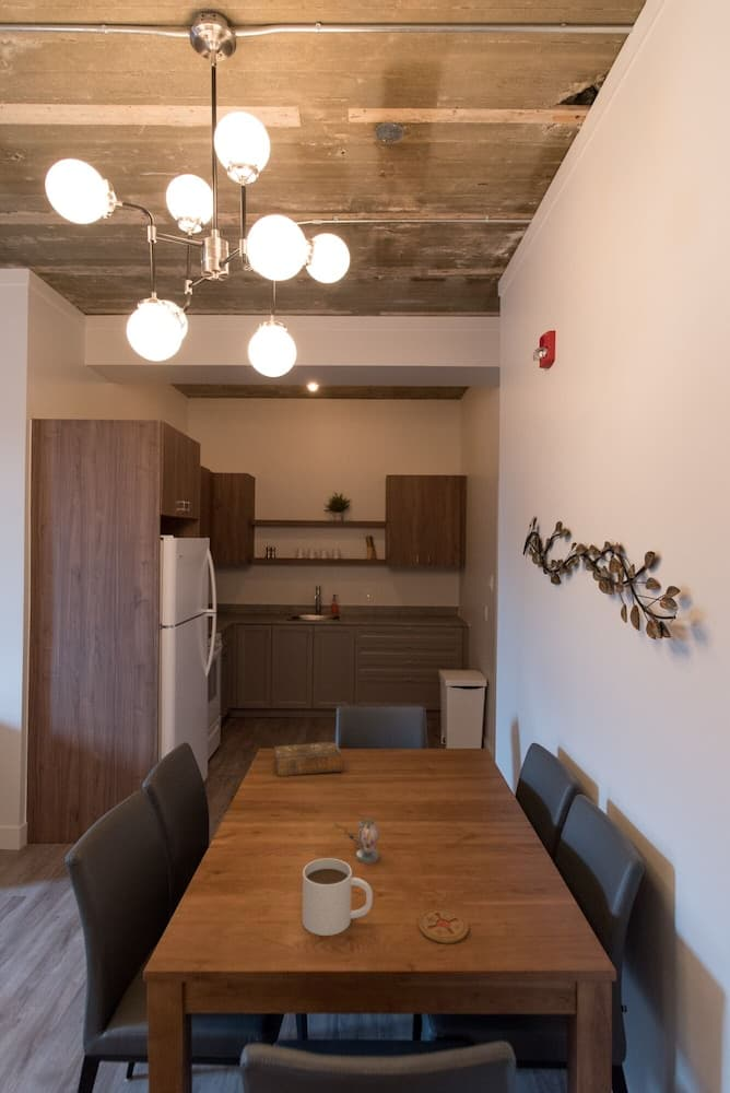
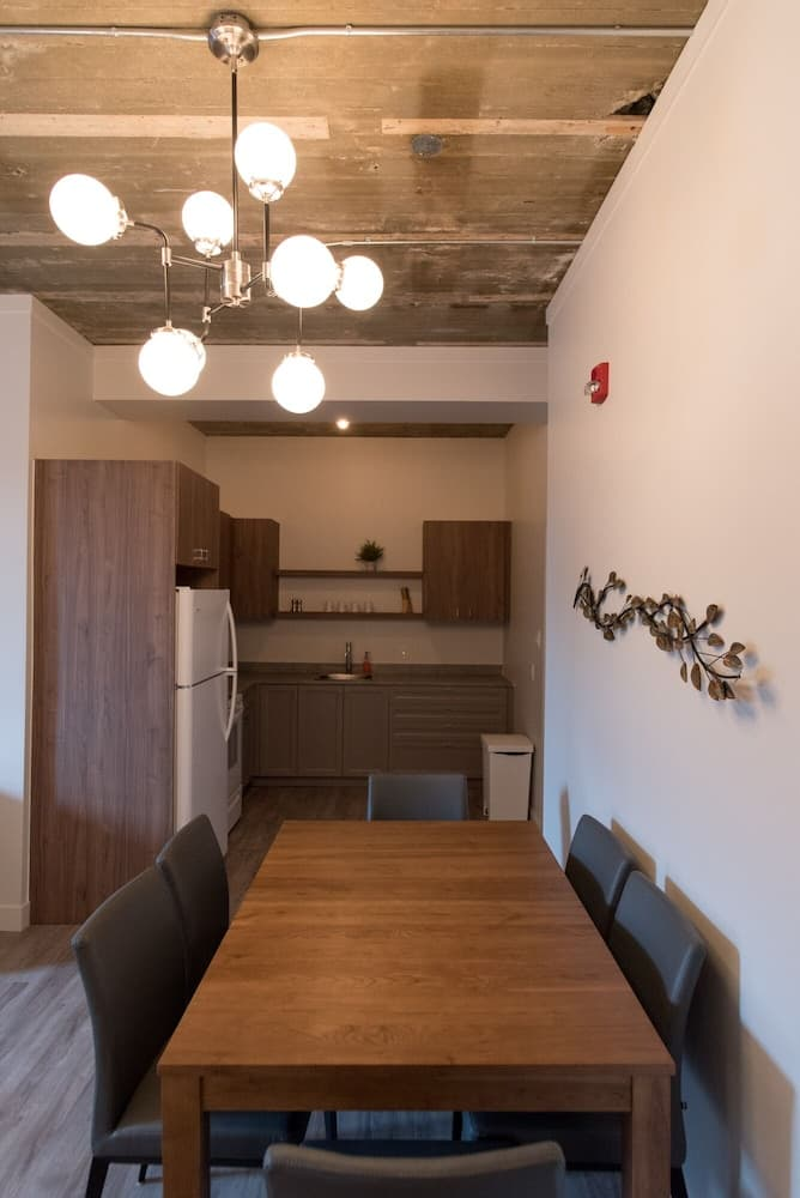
- coaster [417,907,469,944]
- mug [302,857,374,937]
- decorative vase [333,818,380,865]
- book [273,741,343,777]
